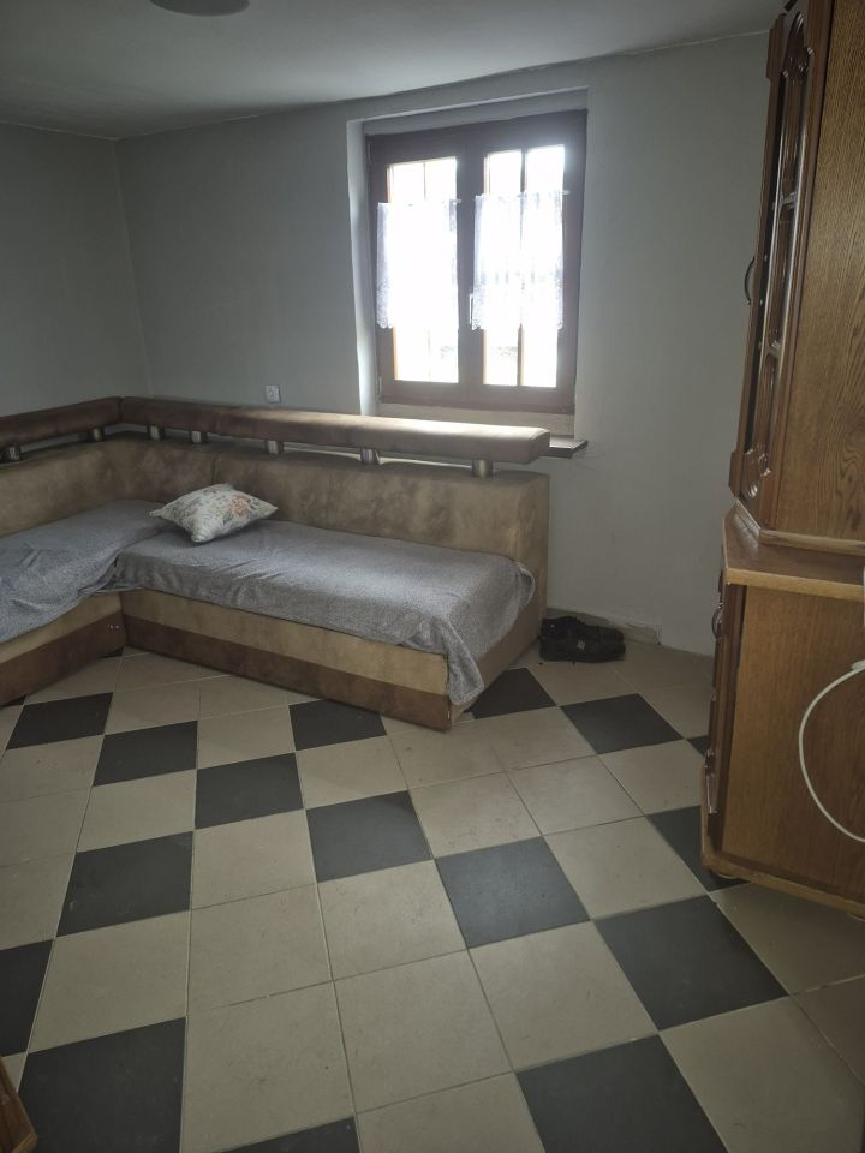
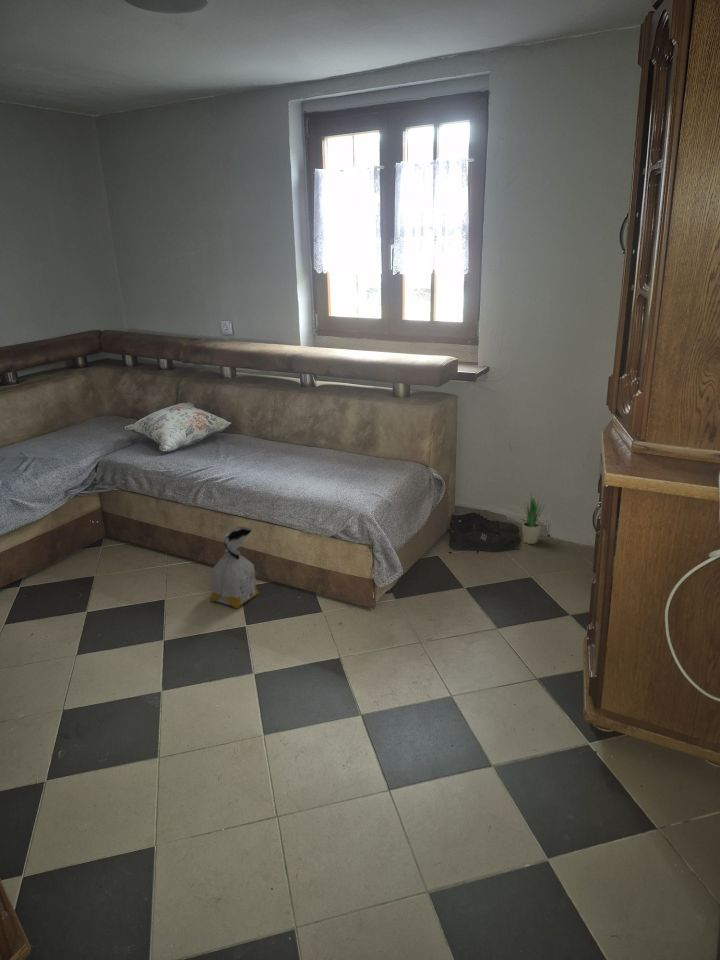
+ bag [210,526,261,609]
+ potted plant [521,492,546,545]
